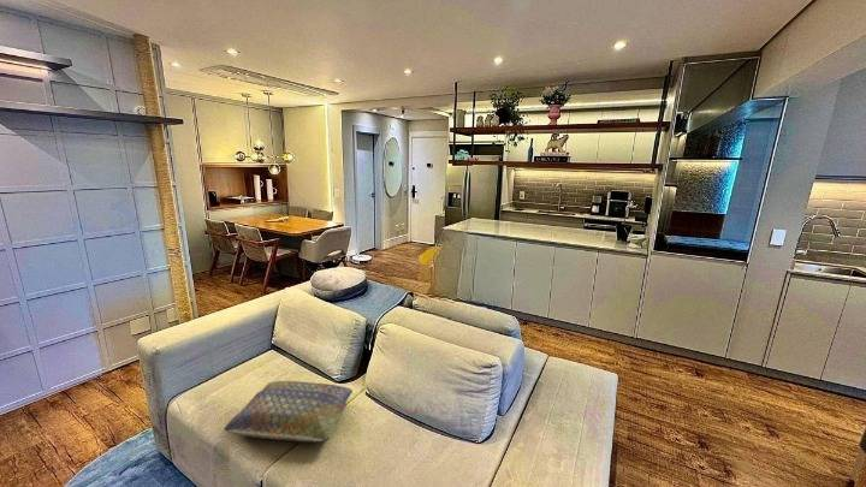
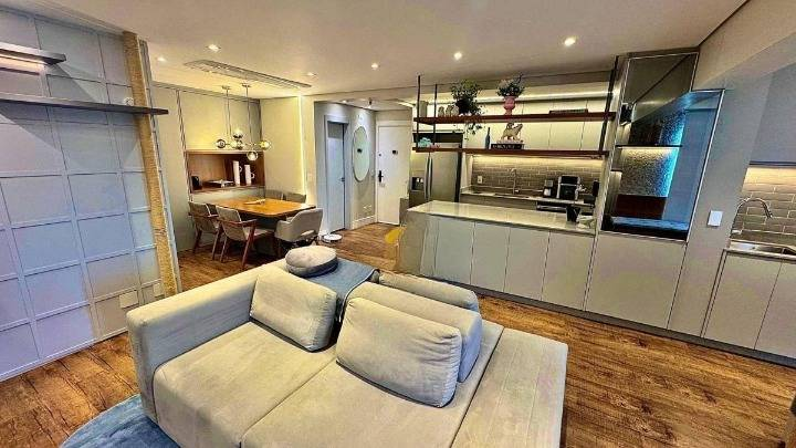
- cushion [223,380,354,444]
